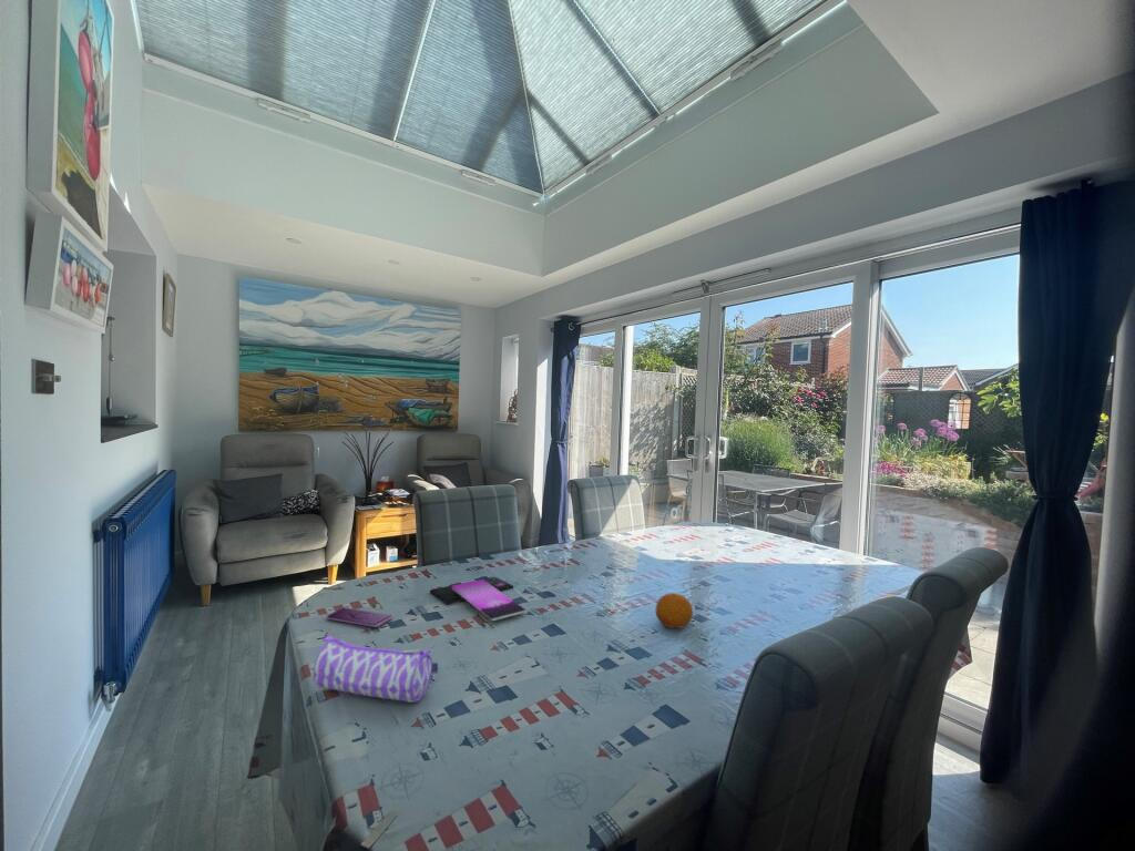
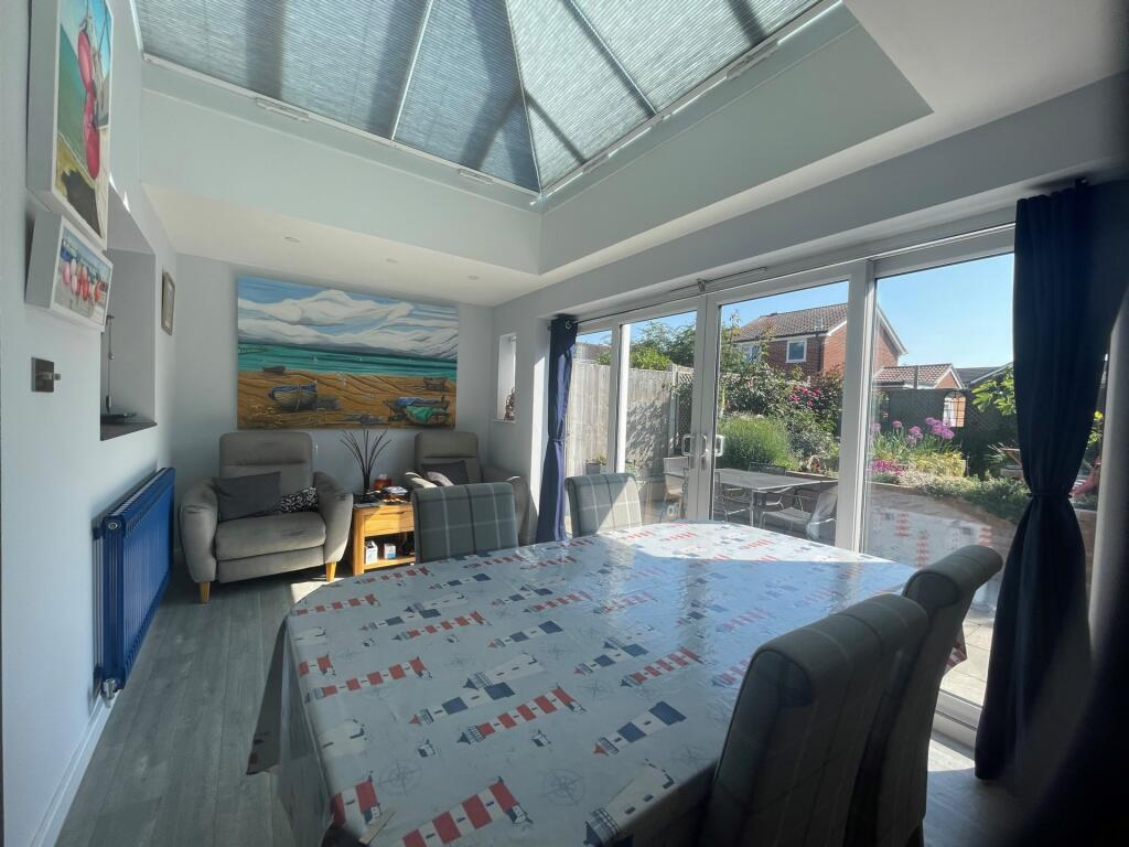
- pencil case [313,634,439,704]
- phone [429,576,528,622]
- fruit [655,592,694,629]
- smartphone [326,606,393,628]
